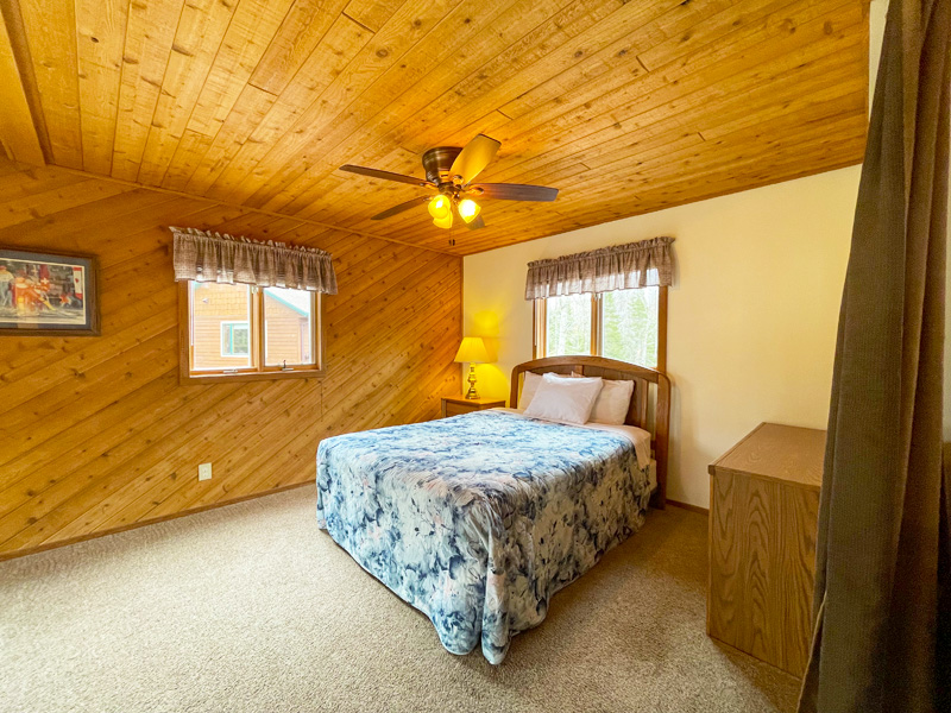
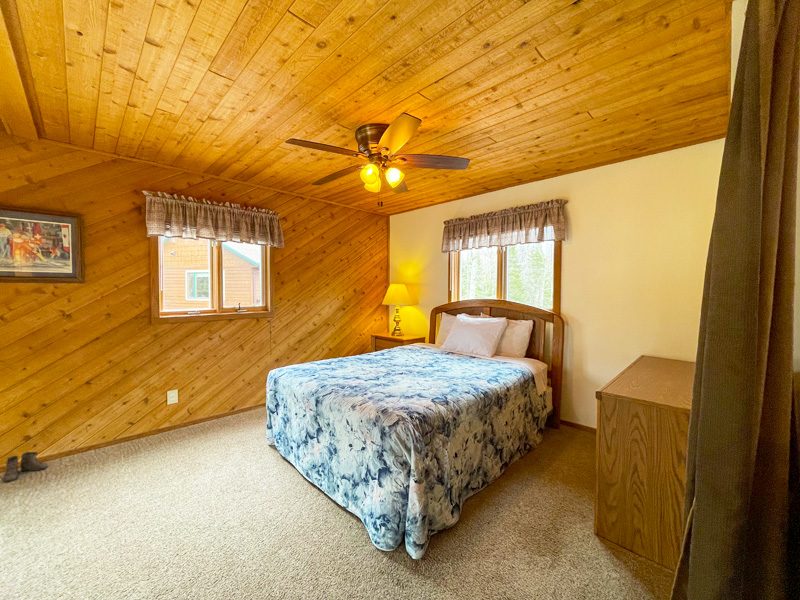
+ boots [2,451,49,483]
